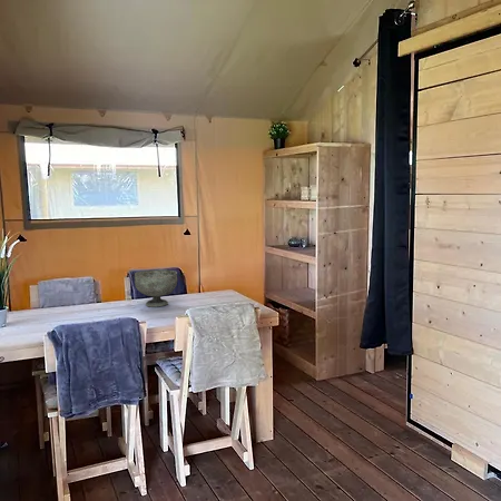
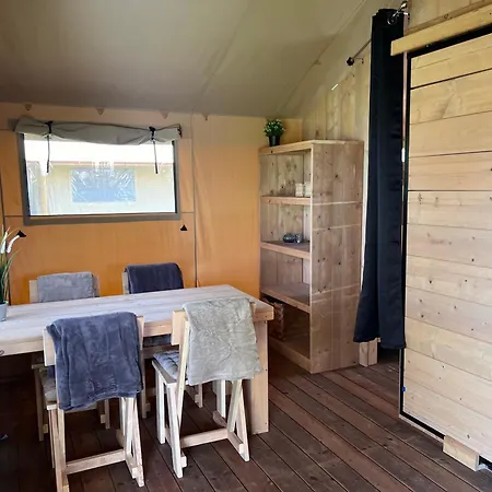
- decorative bowl [134,268,178,307]
